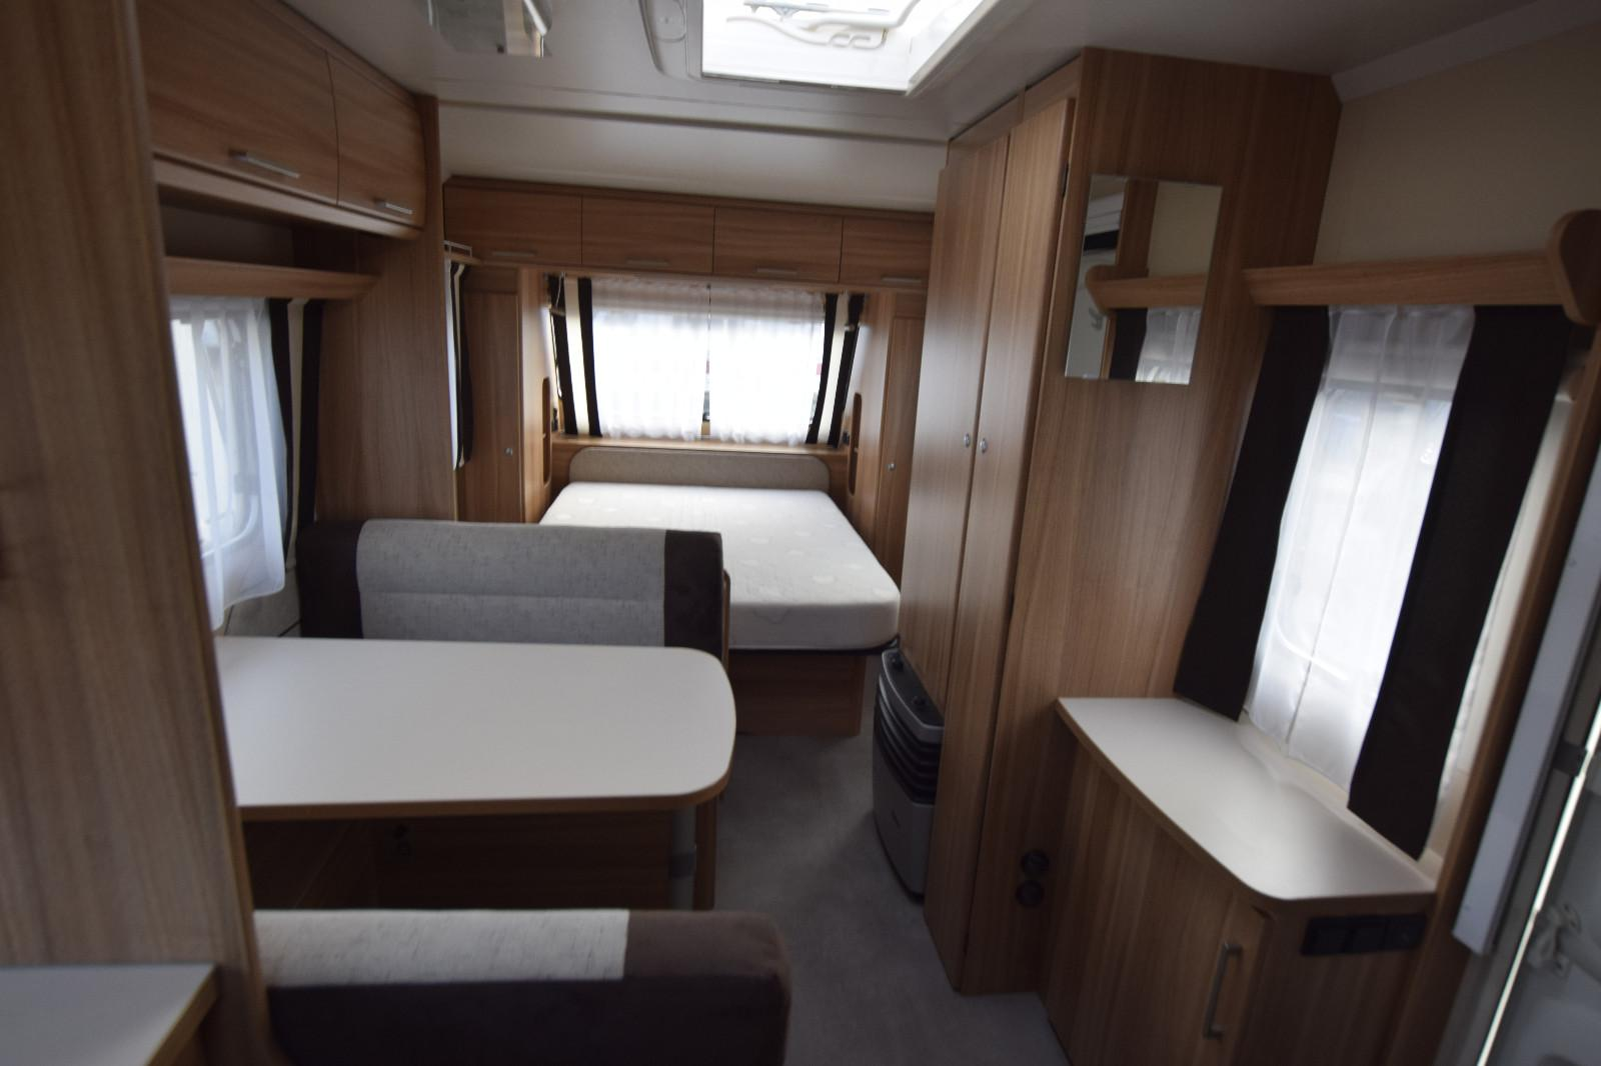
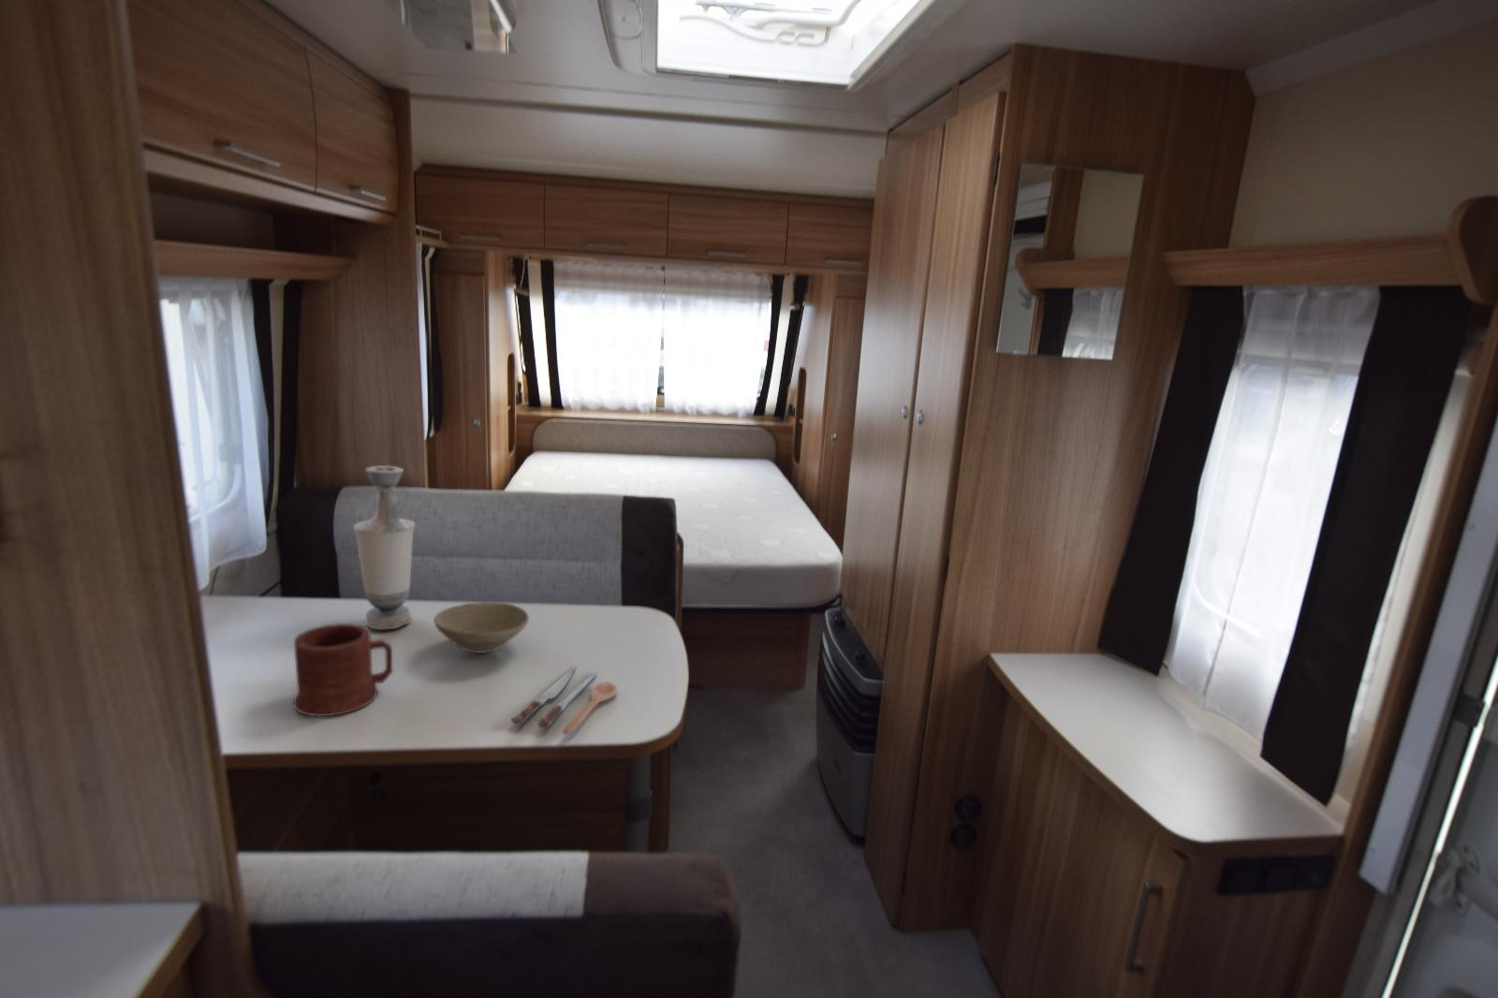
+ spoon [511,665,619,735]
+ bowl [432,601,530,655]
+ mug [293,623,393,717]
+ vase [353,464,415,632]
